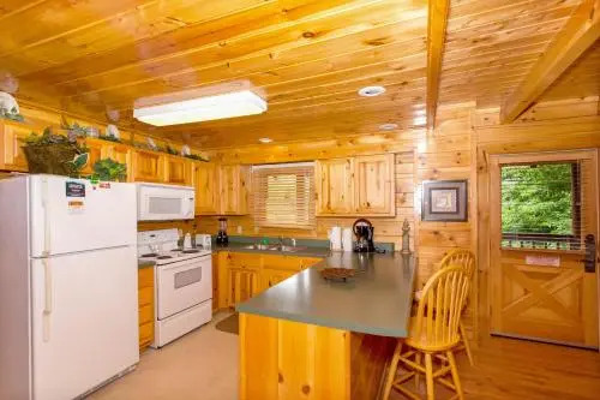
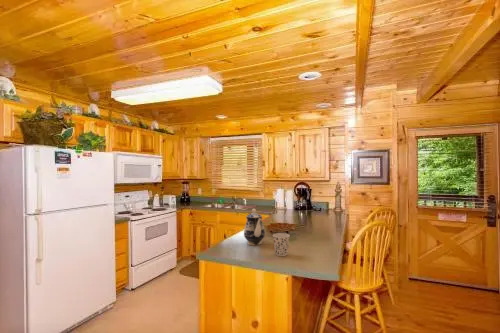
+ teapot [243,208,266,246]
+ cup [272,232,291,257]
